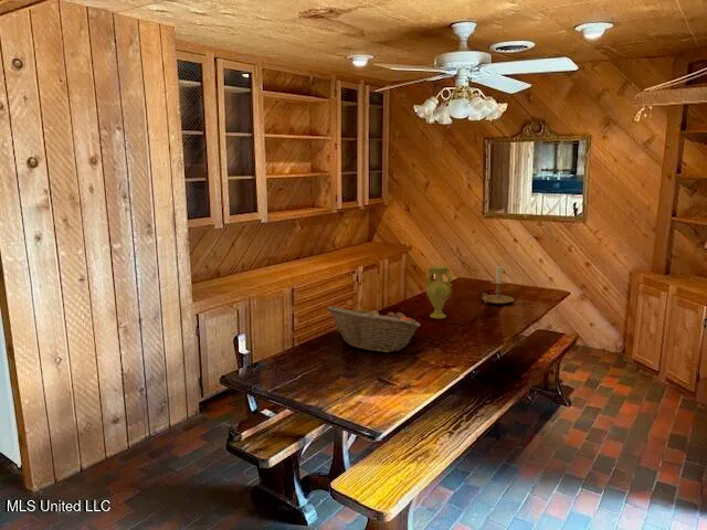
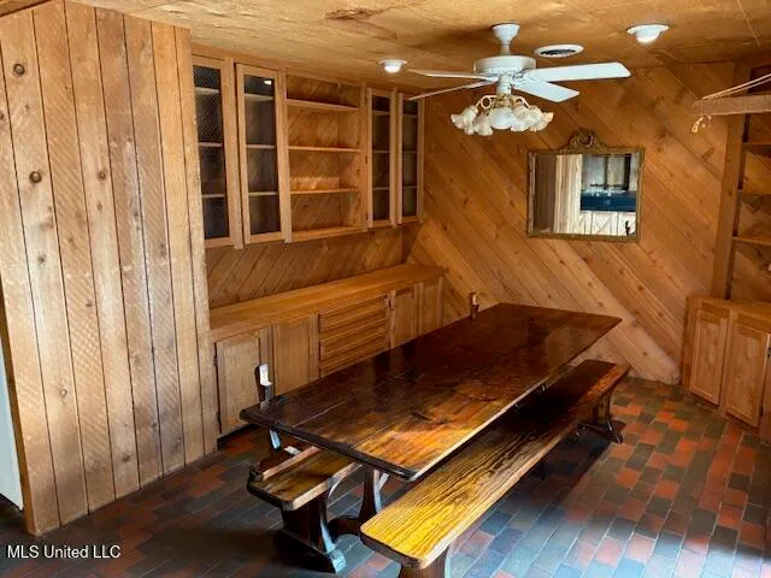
- vase [424,264,454,319]
- fruit basket [326,305,422,353]
- candle holder [482,265,515,306]
